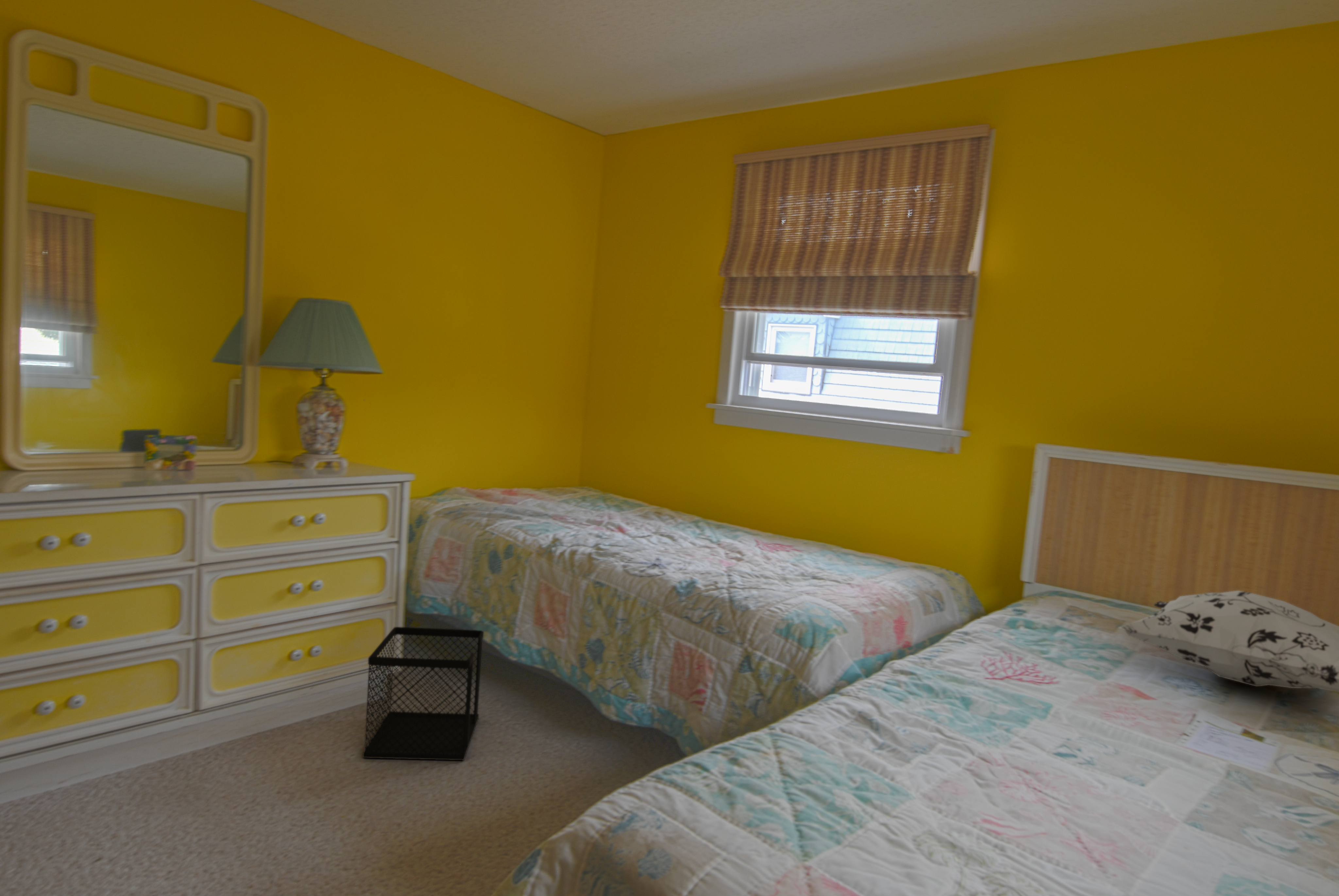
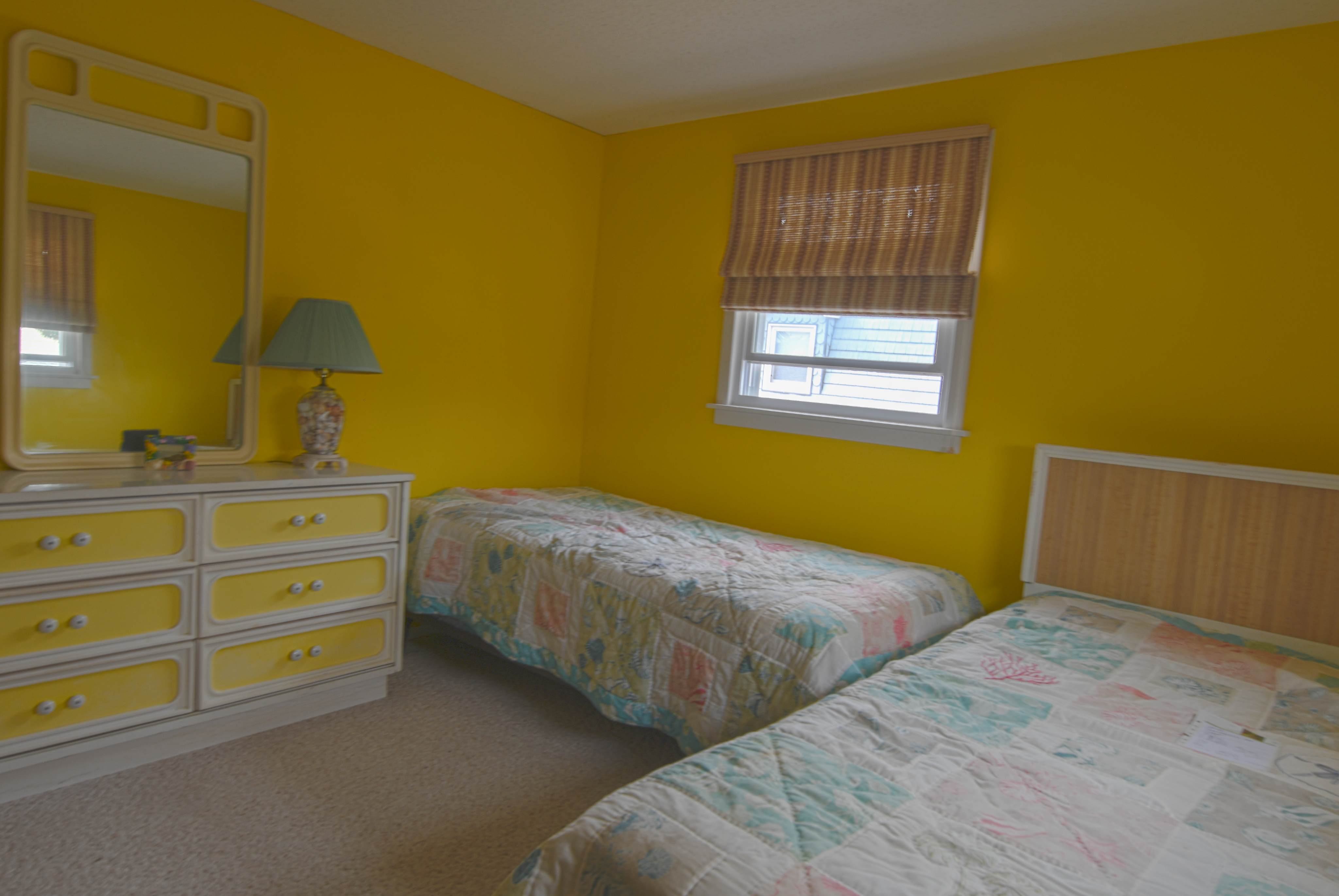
- wastebasket [362,626,484,761]
- decorative pillow [1118,590,1339,692]
